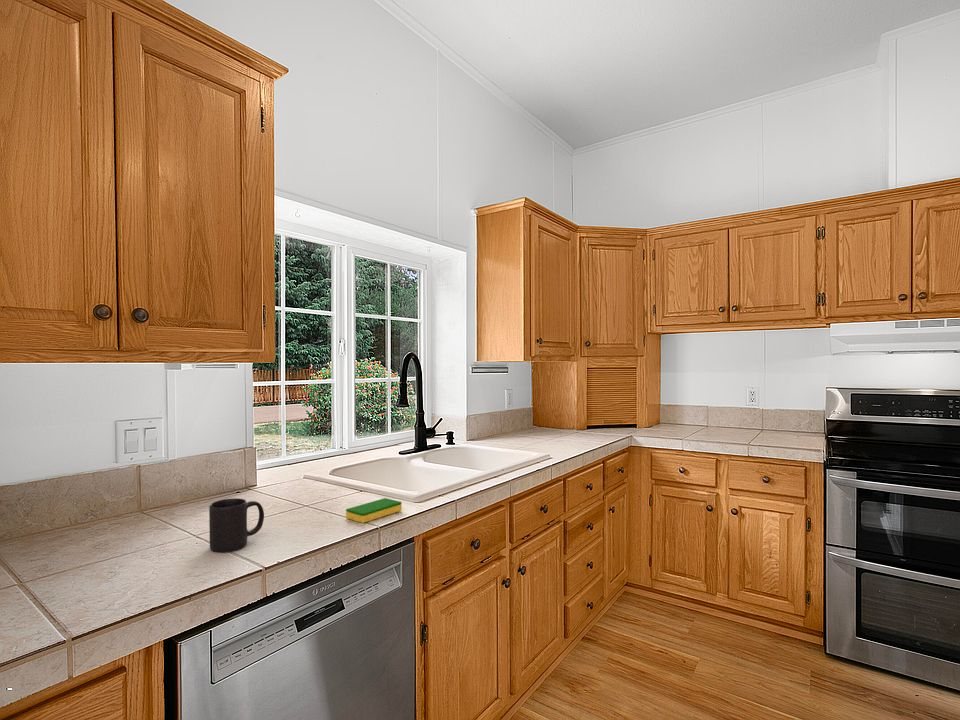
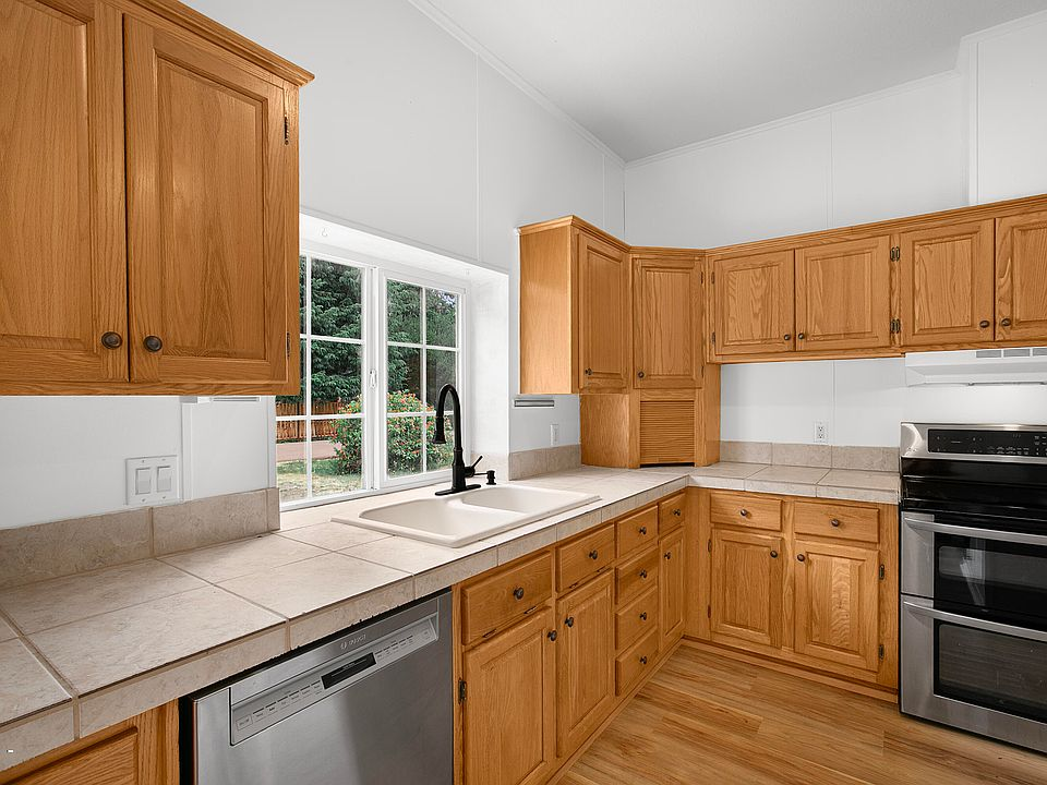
- dish sponge [345,497,403,524]
- mug [208,497,265,553]
